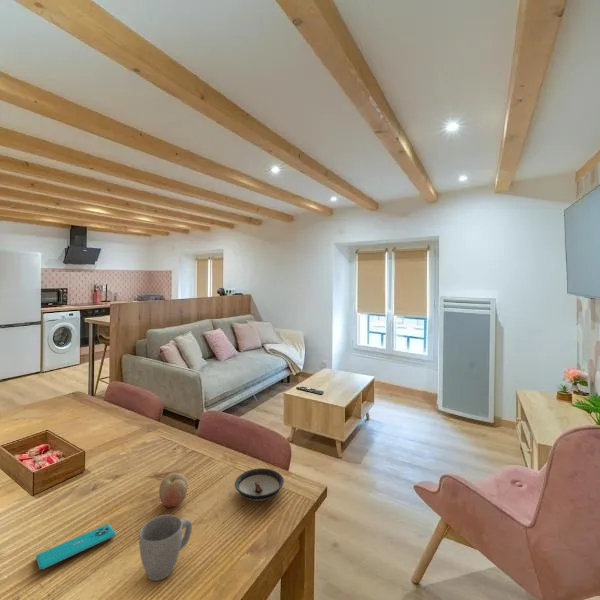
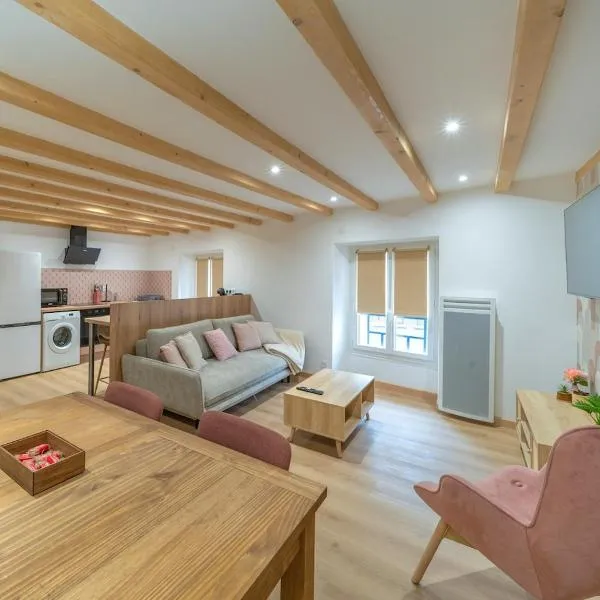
- smartphone [35,523,117,571]
- fruit [158,472,189,508]
- mug [138,514,193,582]
- saucer [234,467,285,502]
